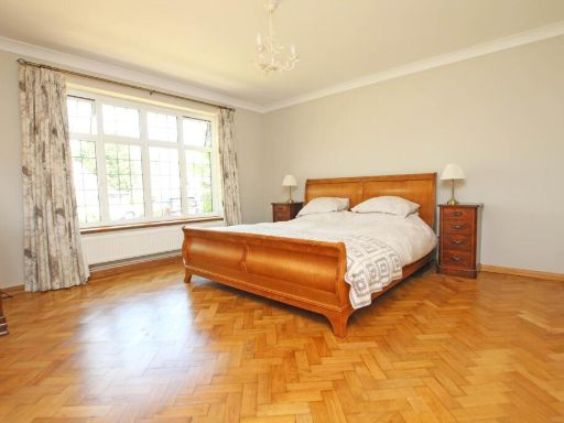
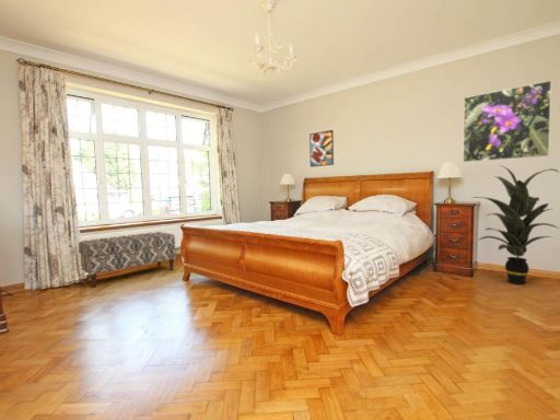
+ bench [78,231,177,289]
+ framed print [462,80,552,163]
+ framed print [308,129,335,168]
+ indoor plant [471,164,560,285]
